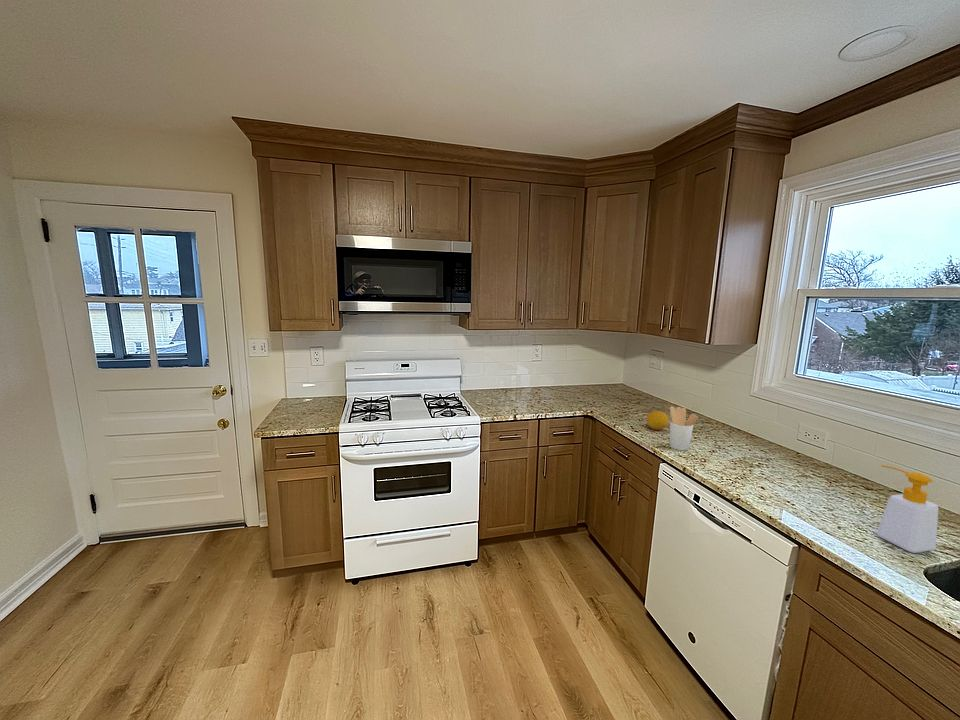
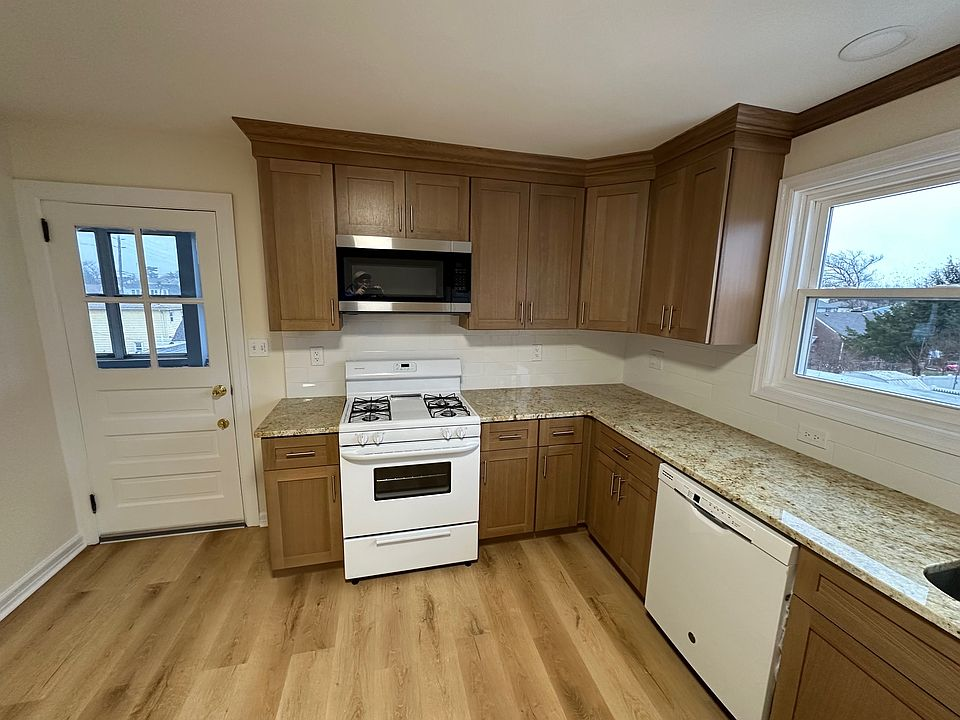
- utensil holder [669,405,699,451]
- soap bottle [876,464,939,554]
- fruit [646,410,669,431]
